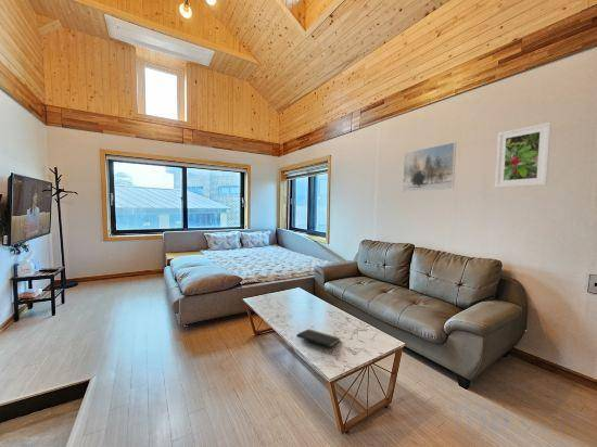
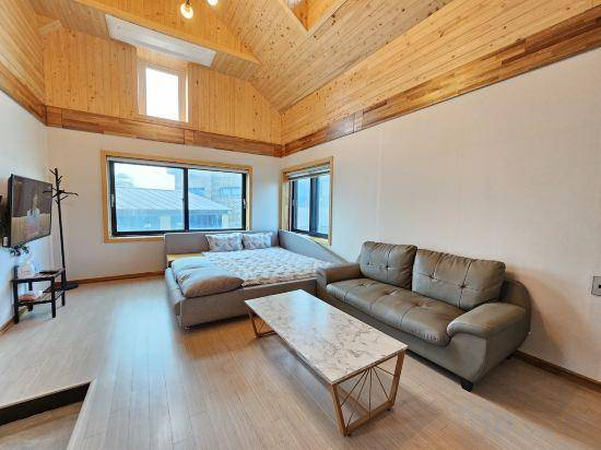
- notepad [295,328,341,354]
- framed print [402,141,457,193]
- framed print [494,122,552,189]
